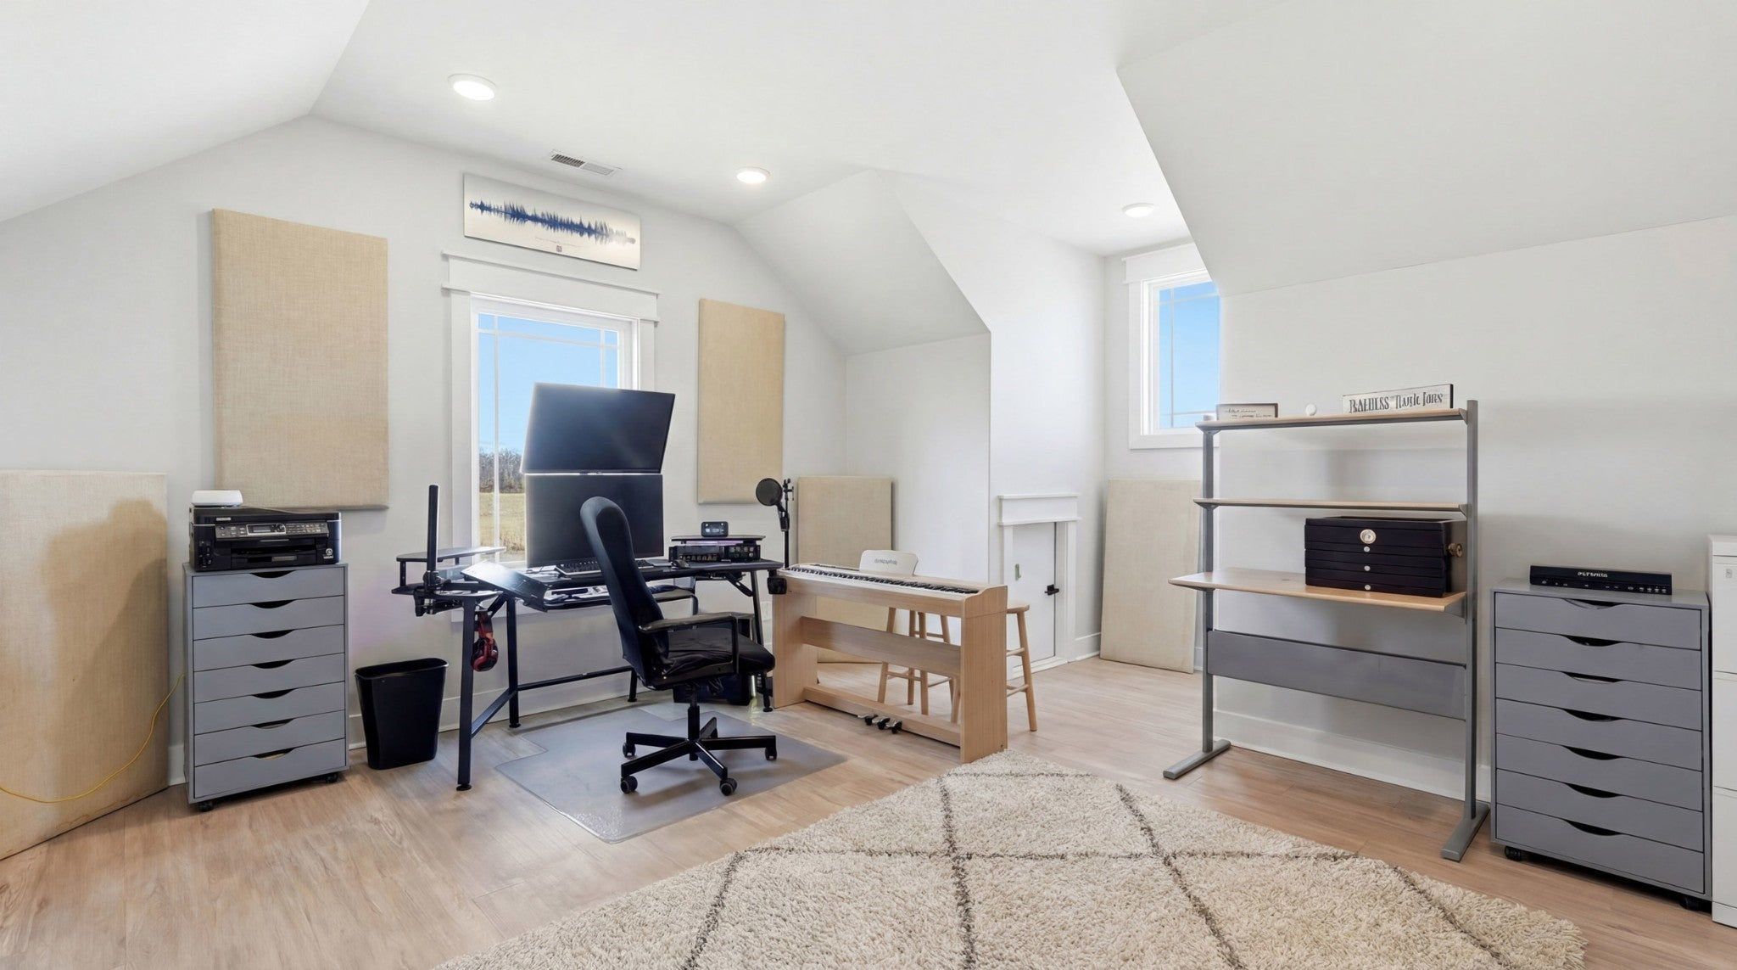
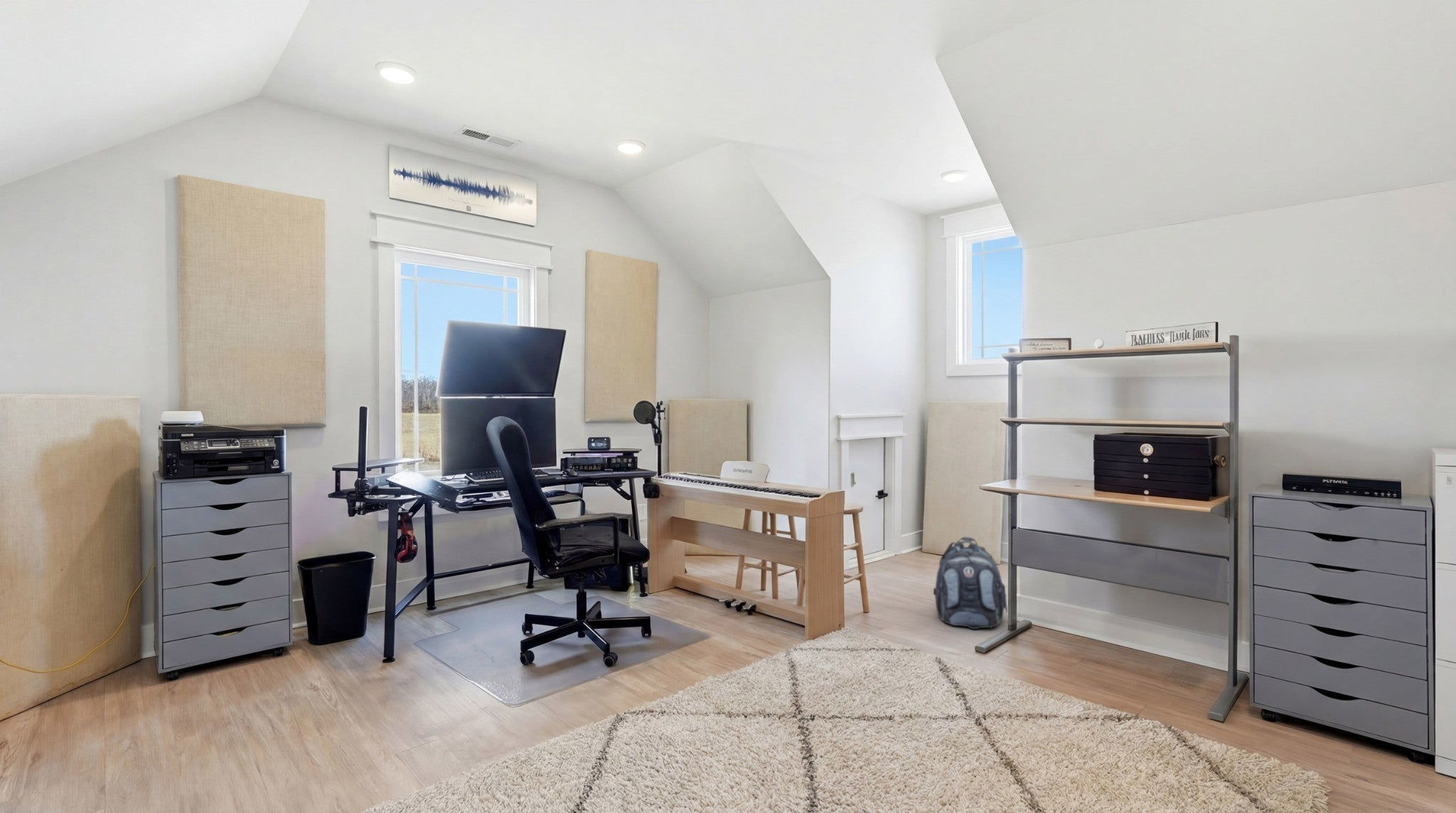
+ backpack [933,536,1009,630]
